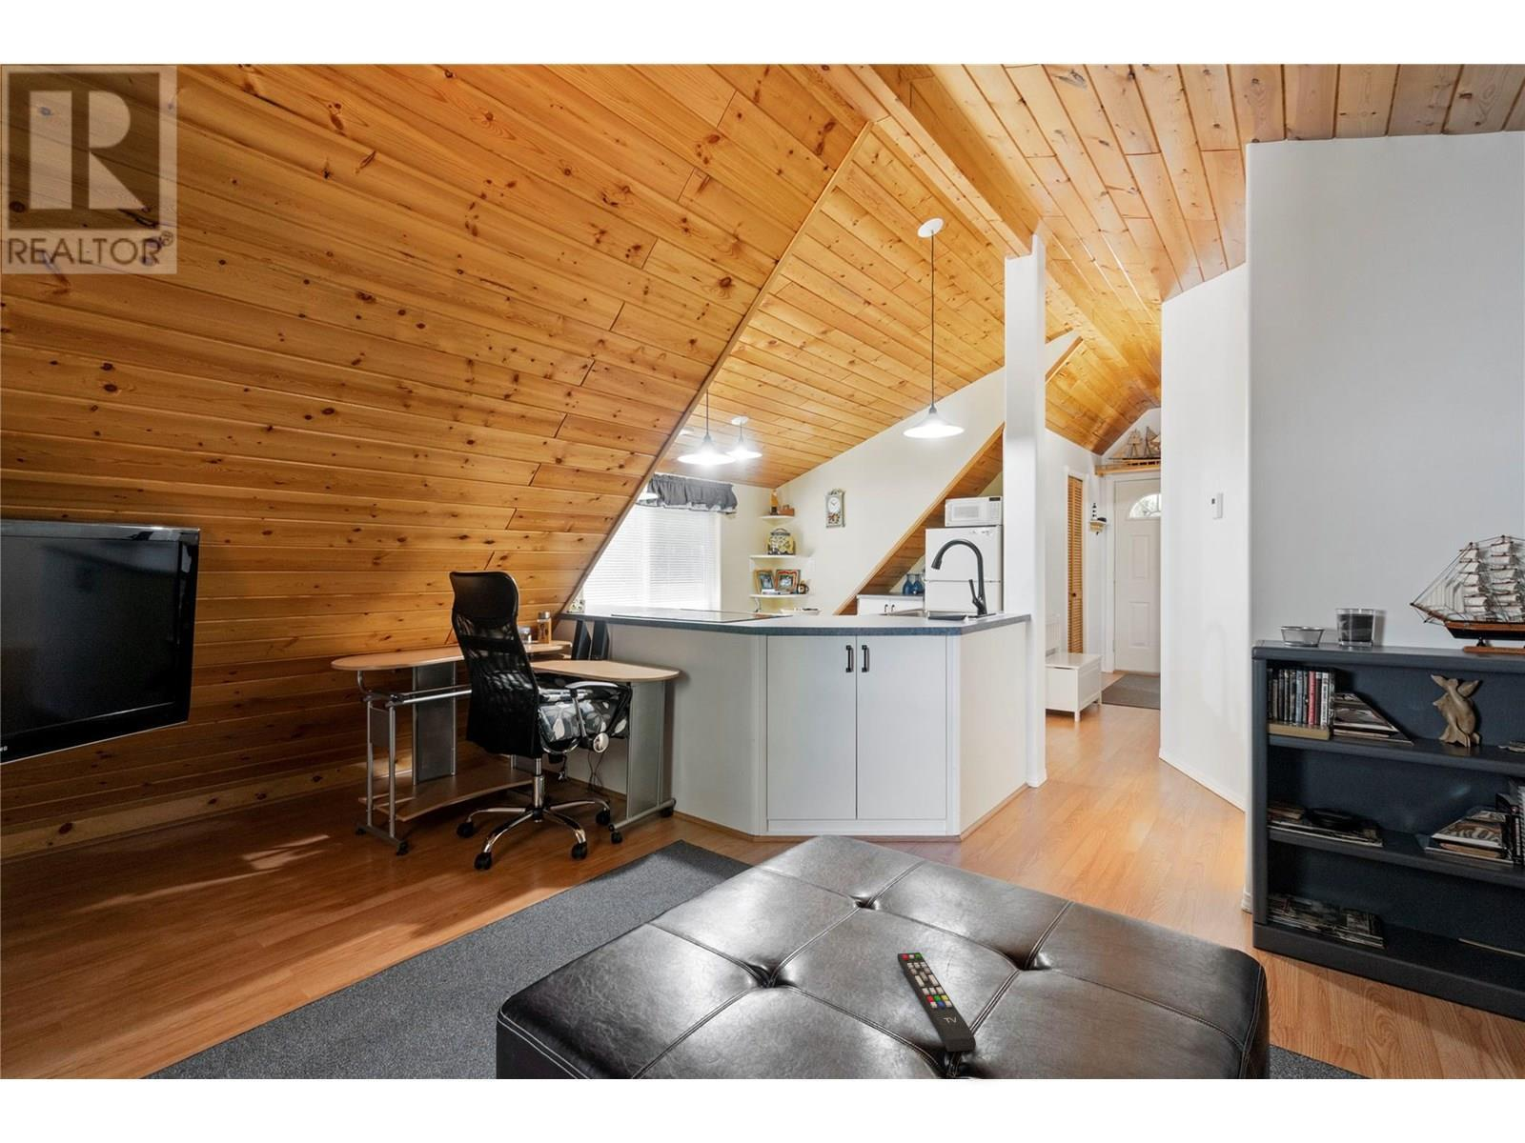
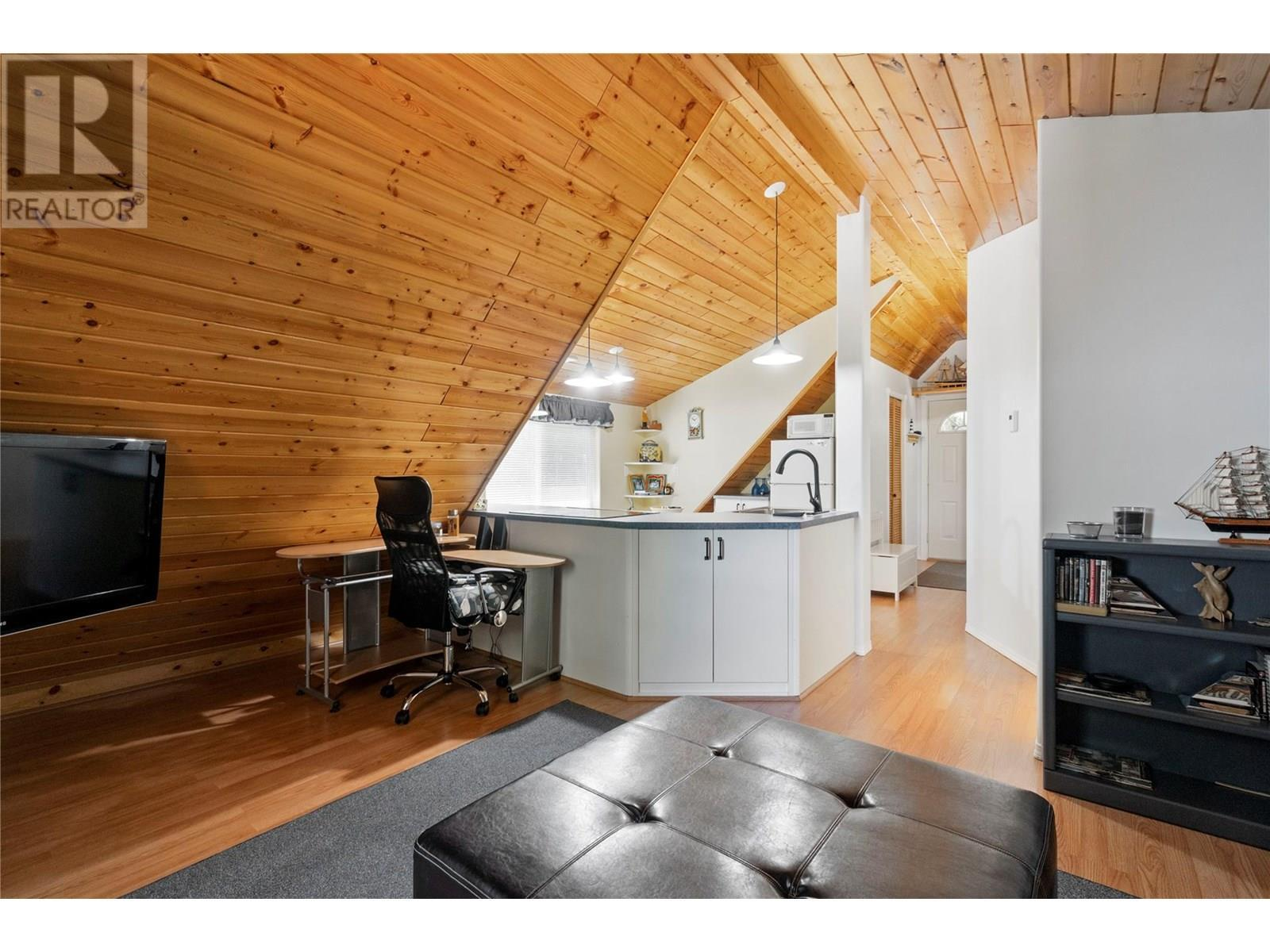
- remote control [896,952,977,1053]
